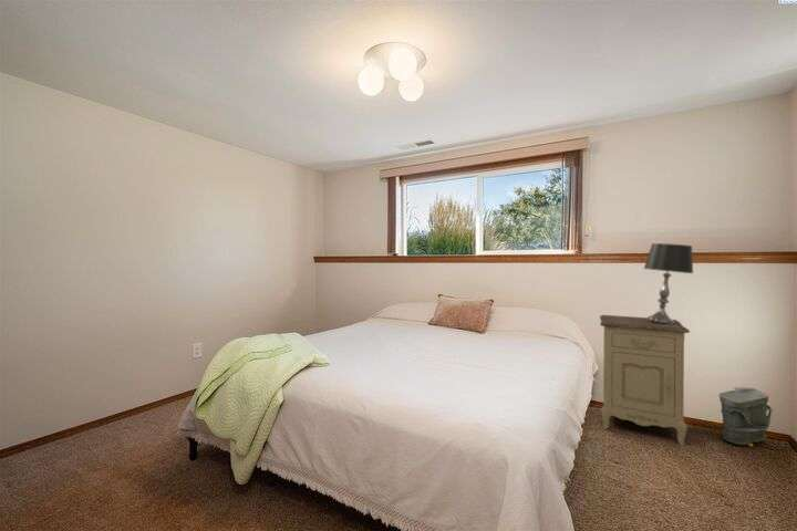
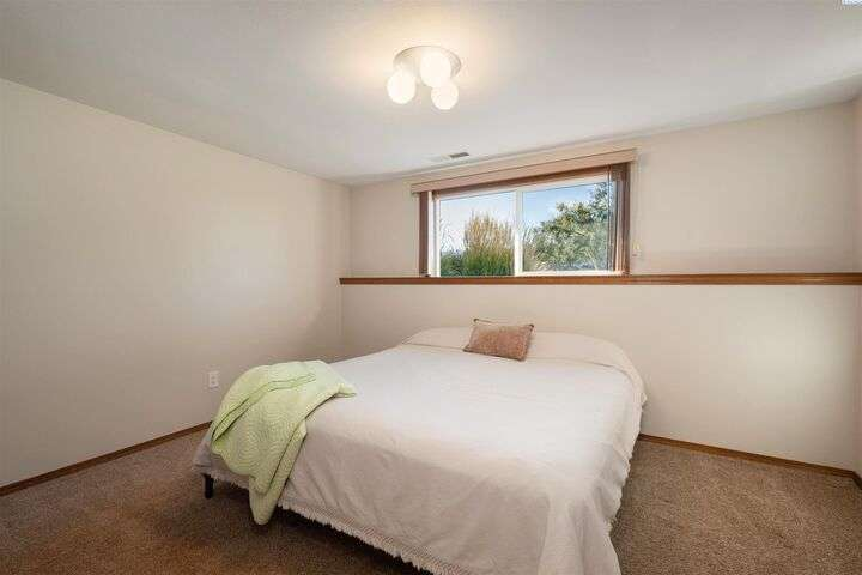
- nightstand [599,314,691,447]
- table lamp [642,242,694,324]
- bag [718,386,775,447]
